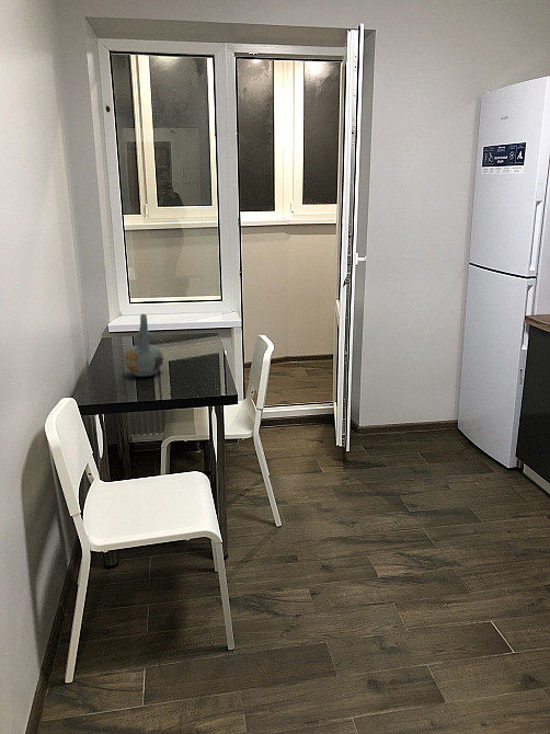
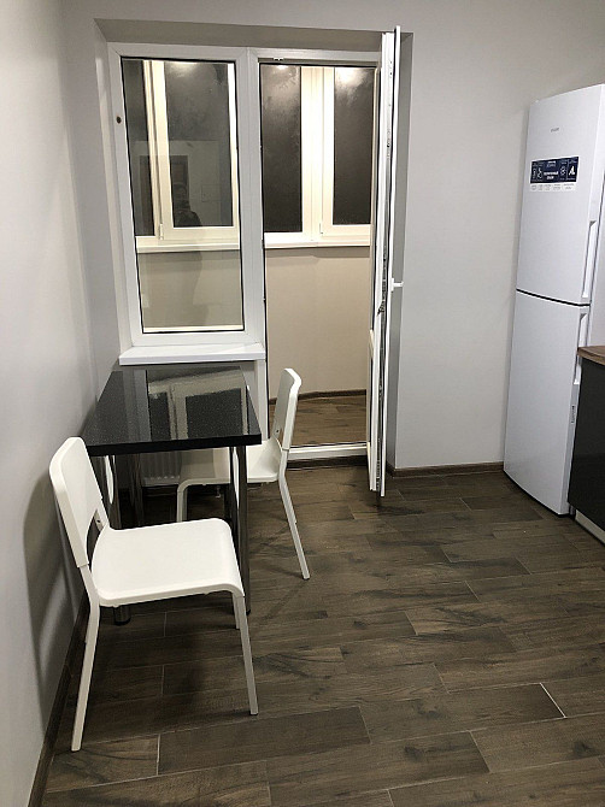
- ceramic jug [124,313,164,378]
